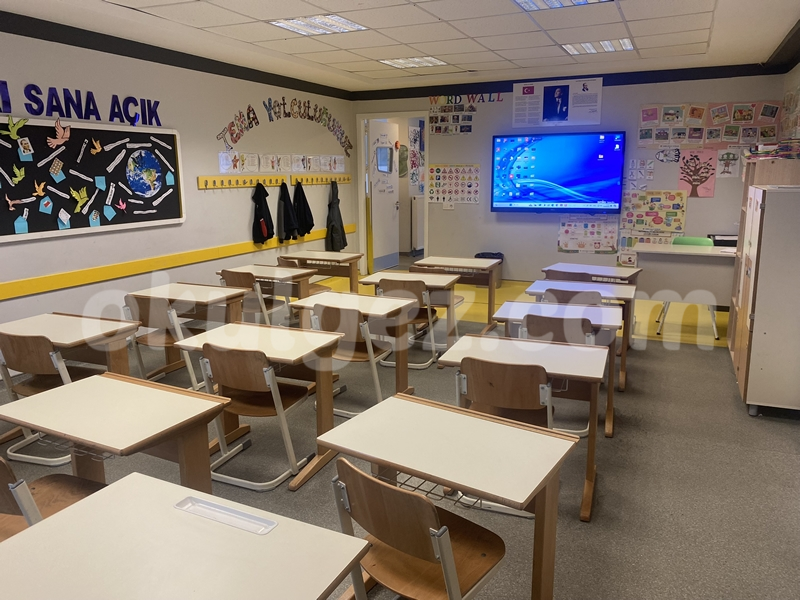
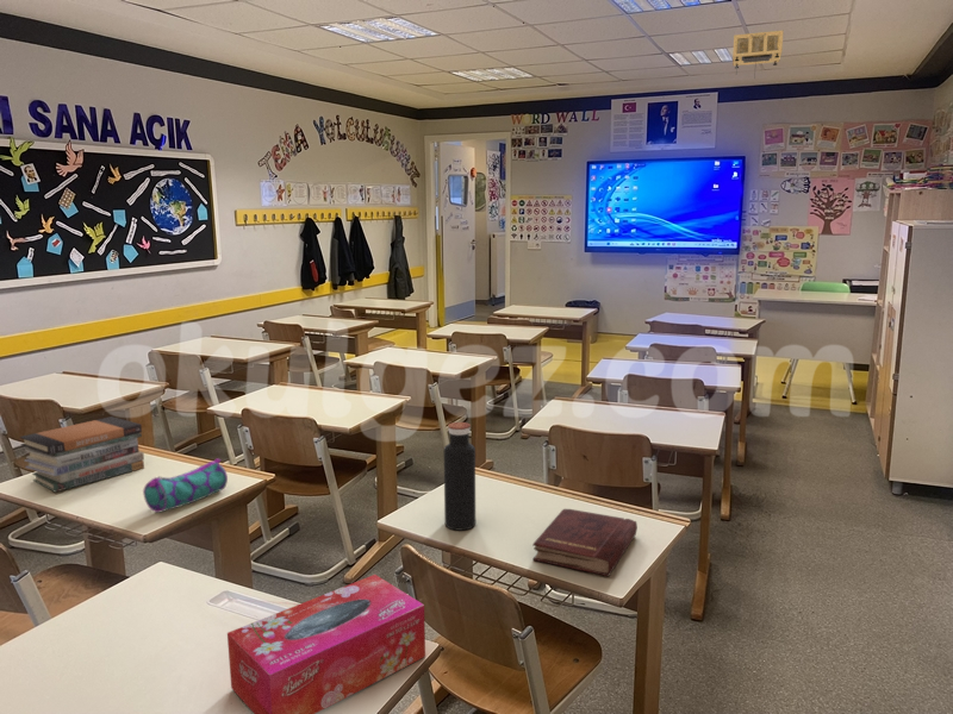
+ projector [731,30,785,80]
+ pencil case [142,458,229,514]
+ book stack [19,415,145,494]
+ water bottle [443,421,476,532]
+ tissue box [226,574,426,714]
+ hardback book [531,508,639,577]
